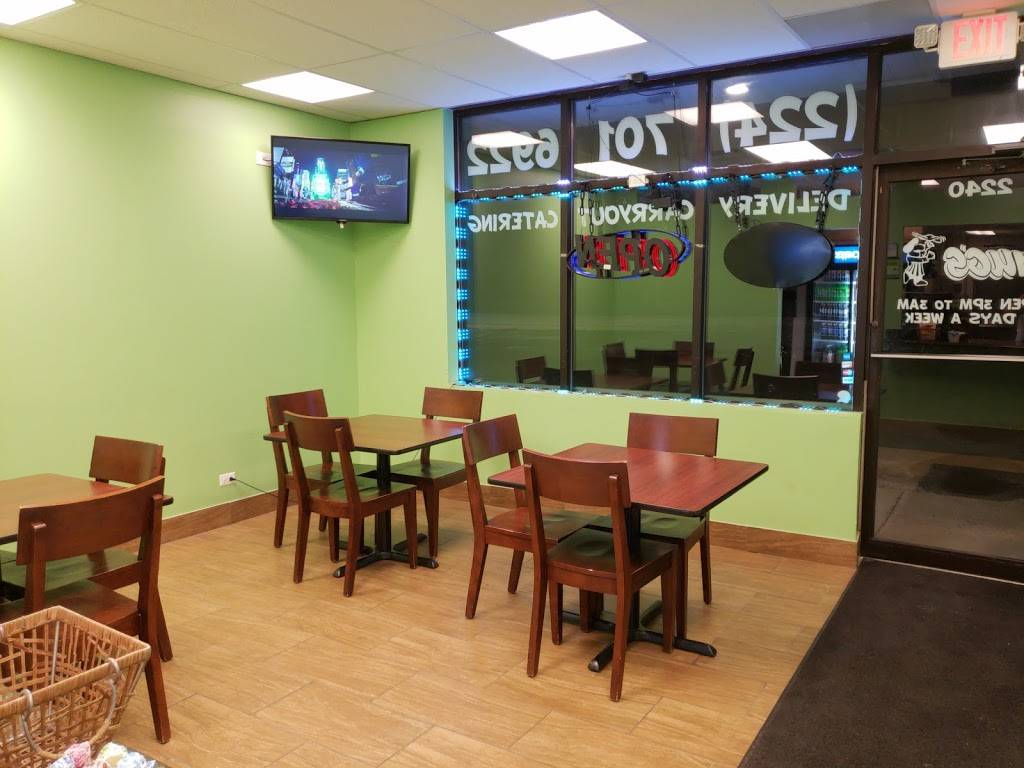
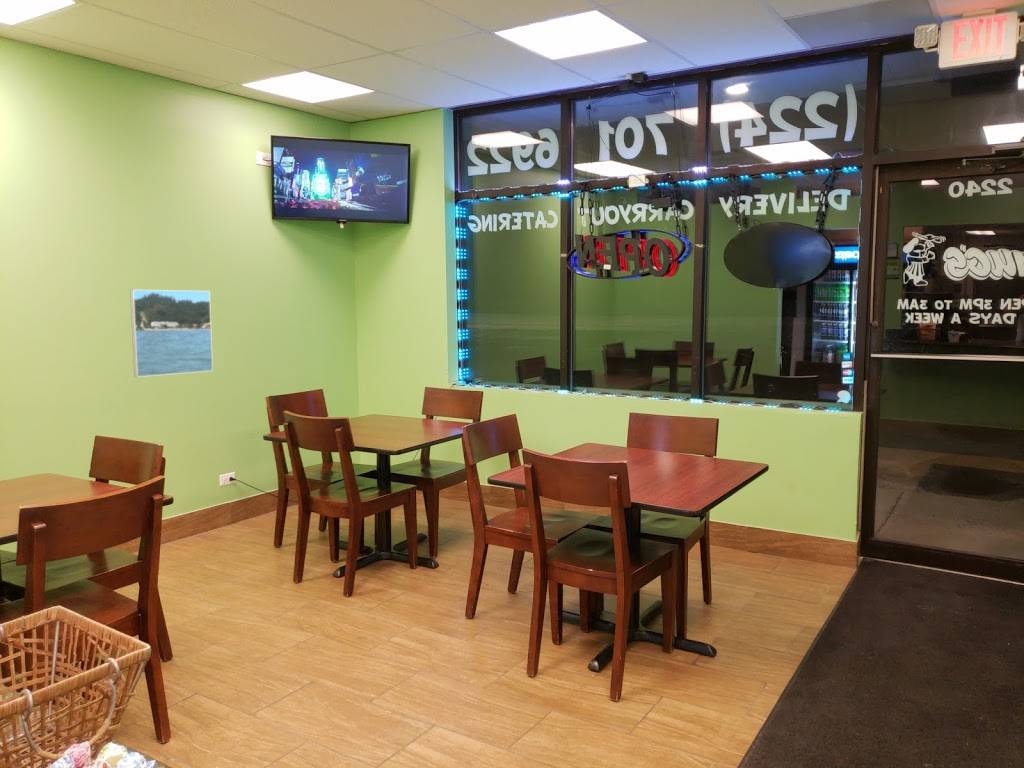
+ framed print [129,289,214,378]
